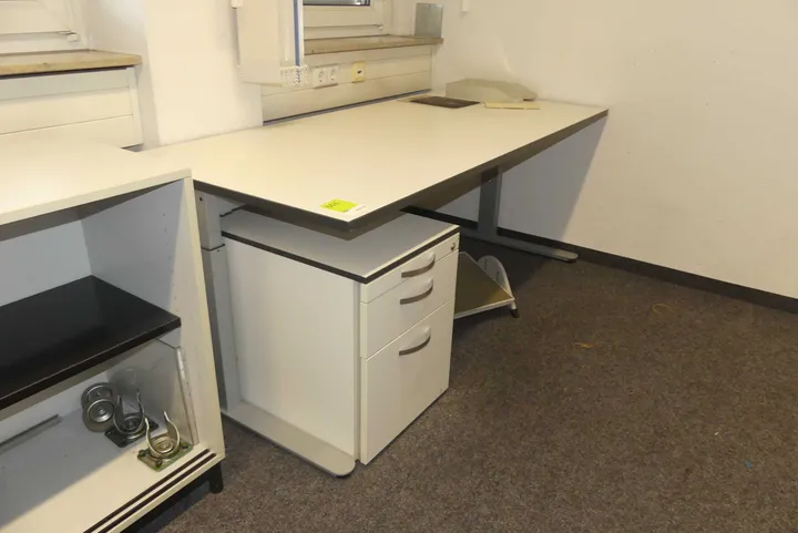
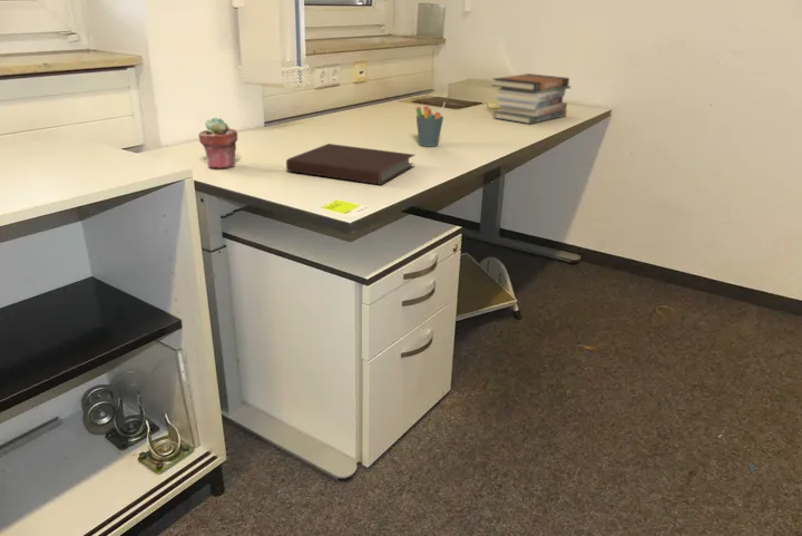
+ potted succulent [197,116,238,169]
+ book stack [491,72,571,125]
+ pen holder [414,100,447,148]
+ notebook [285,143,415,186]
